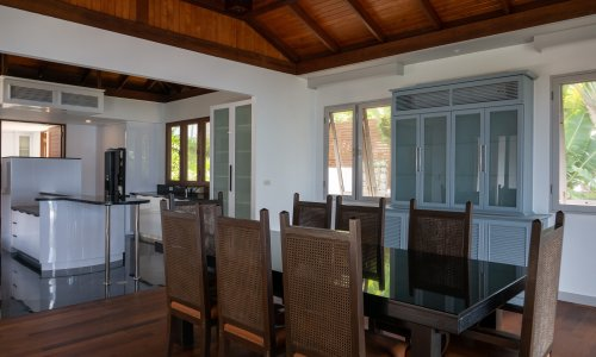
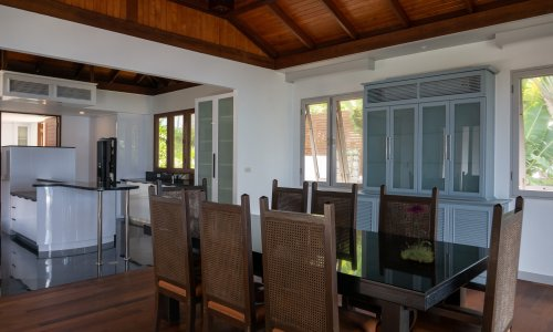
+ flower [400,201,435,263]
